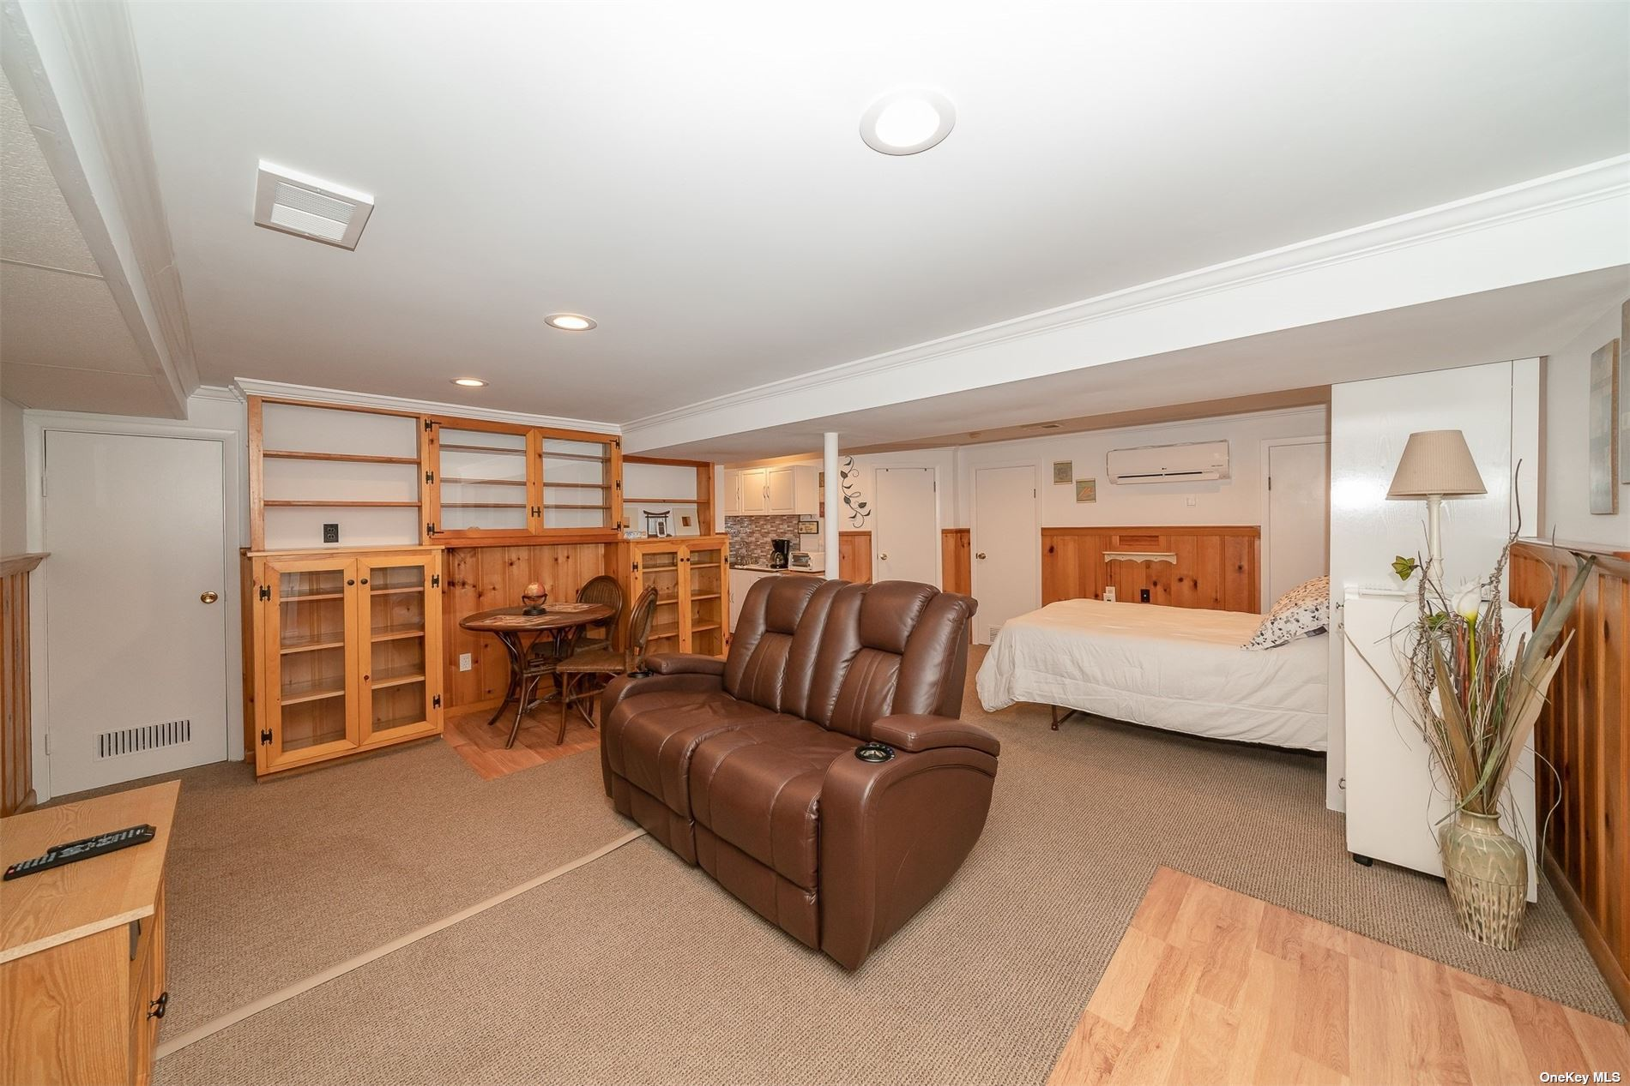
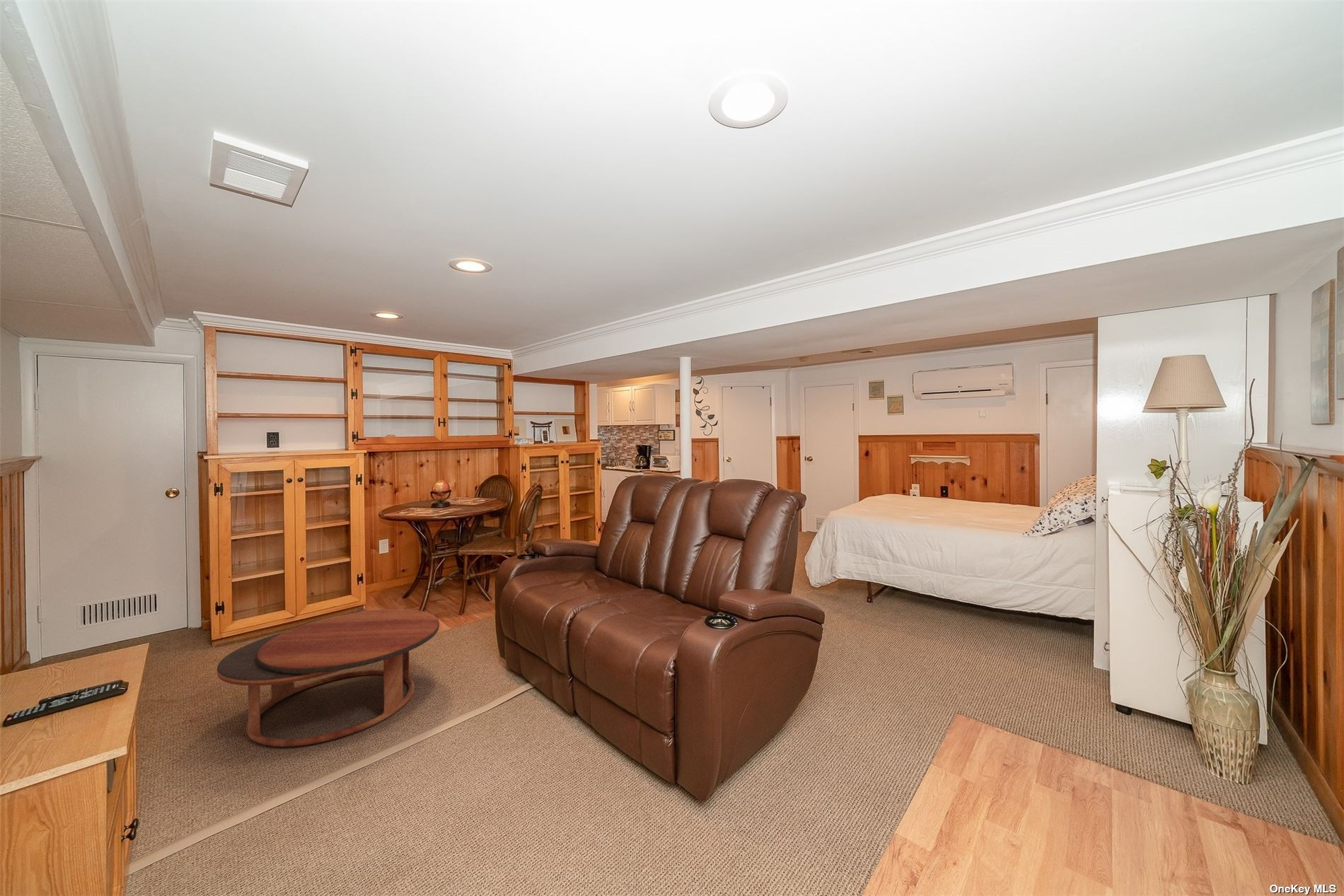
+ coffee table [216,608,440,747]
